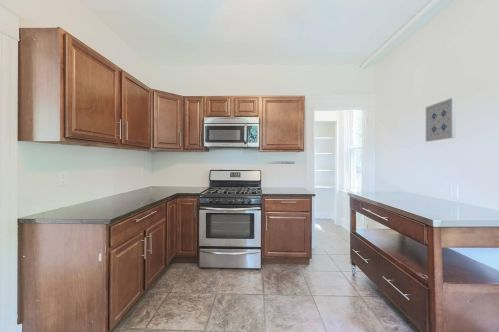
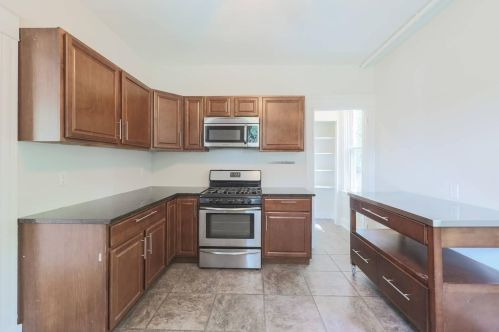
- wall art [425,97,456,142]
